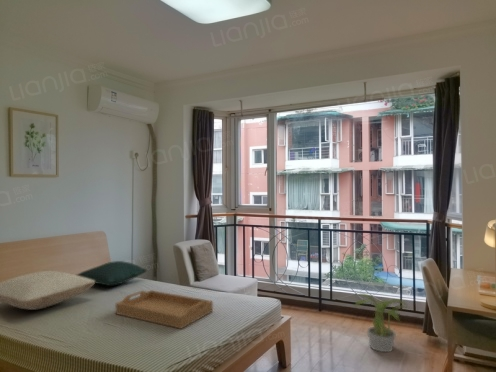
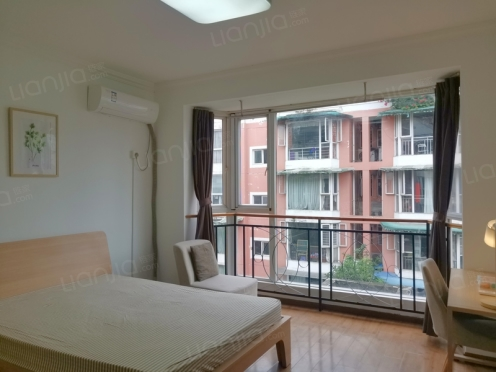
- potted plant [353,293,413,353]
- pillow [76,260,148,287]
- serving tray [115,289,214,330]
- pillow [0,270,95,311]
